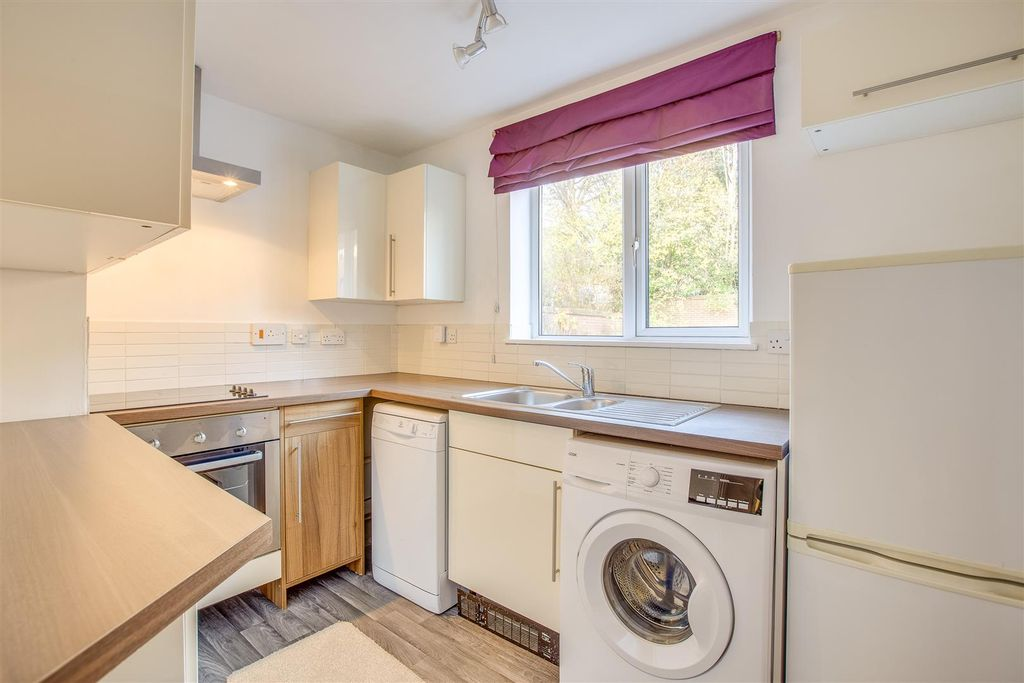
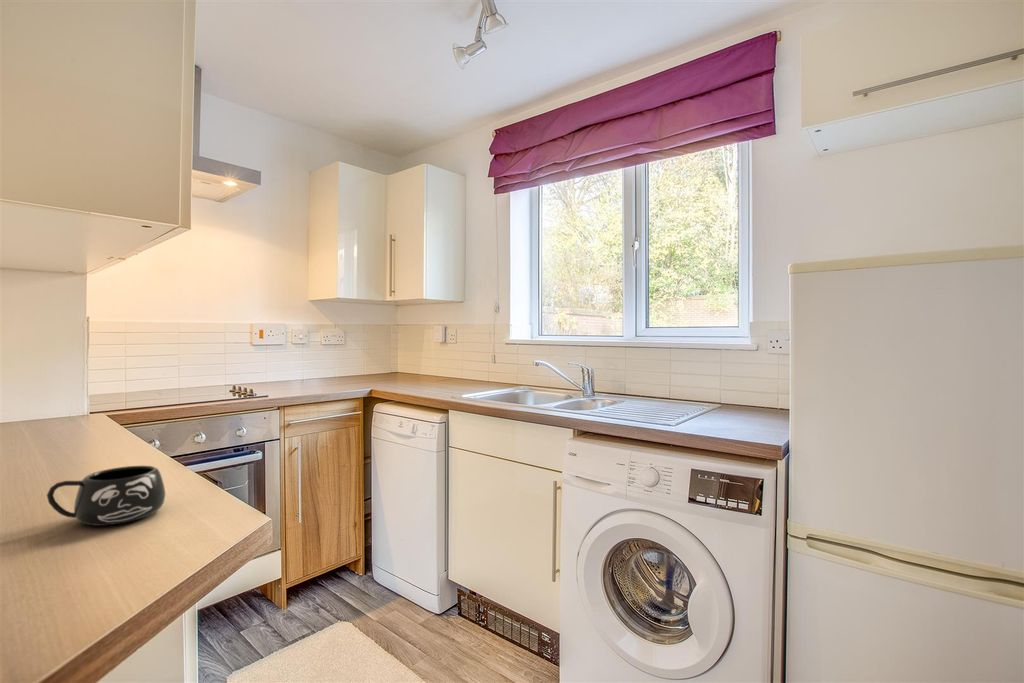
+ mug [46,465,166,527]
